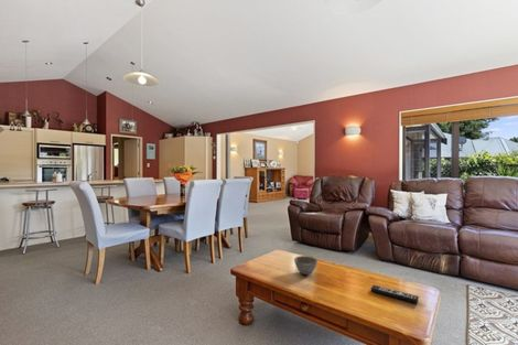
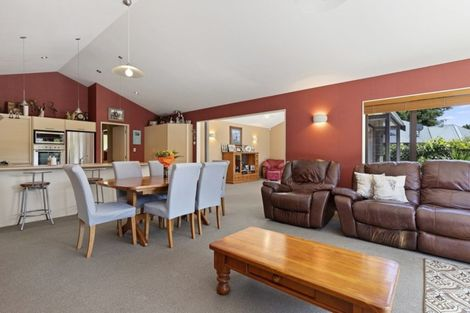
- bowl [293,255,319,276]
- remote control [370,284,420,304]
